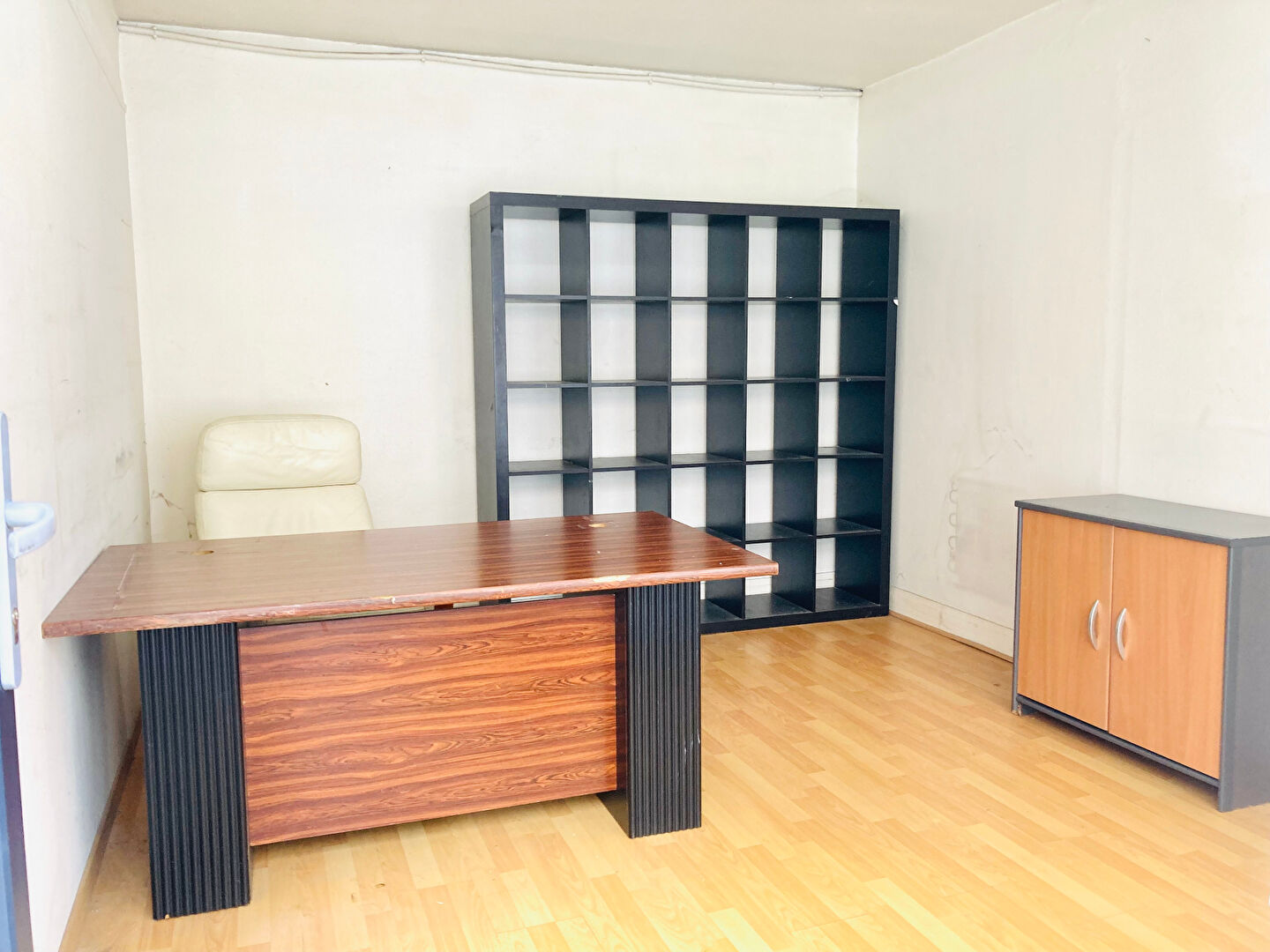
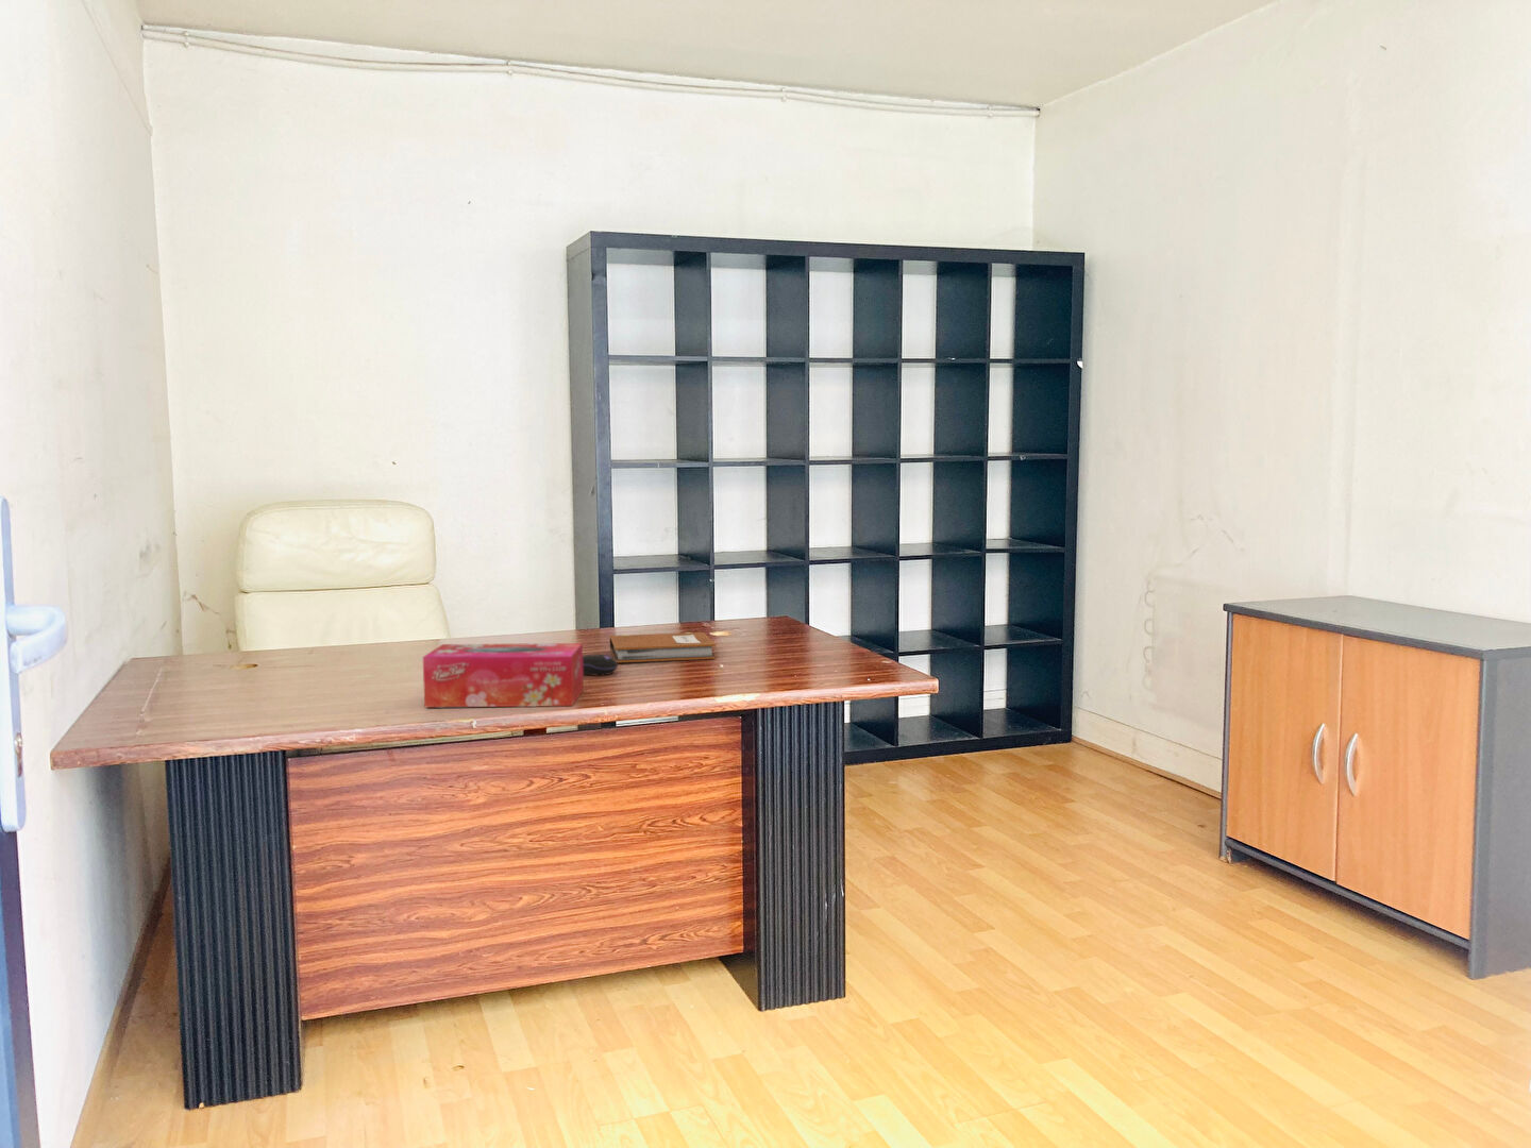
+ notebook [609,632,716,663]
+ computer mouse [582,654,618,676]
+ tissue box [422,642,585,708]
